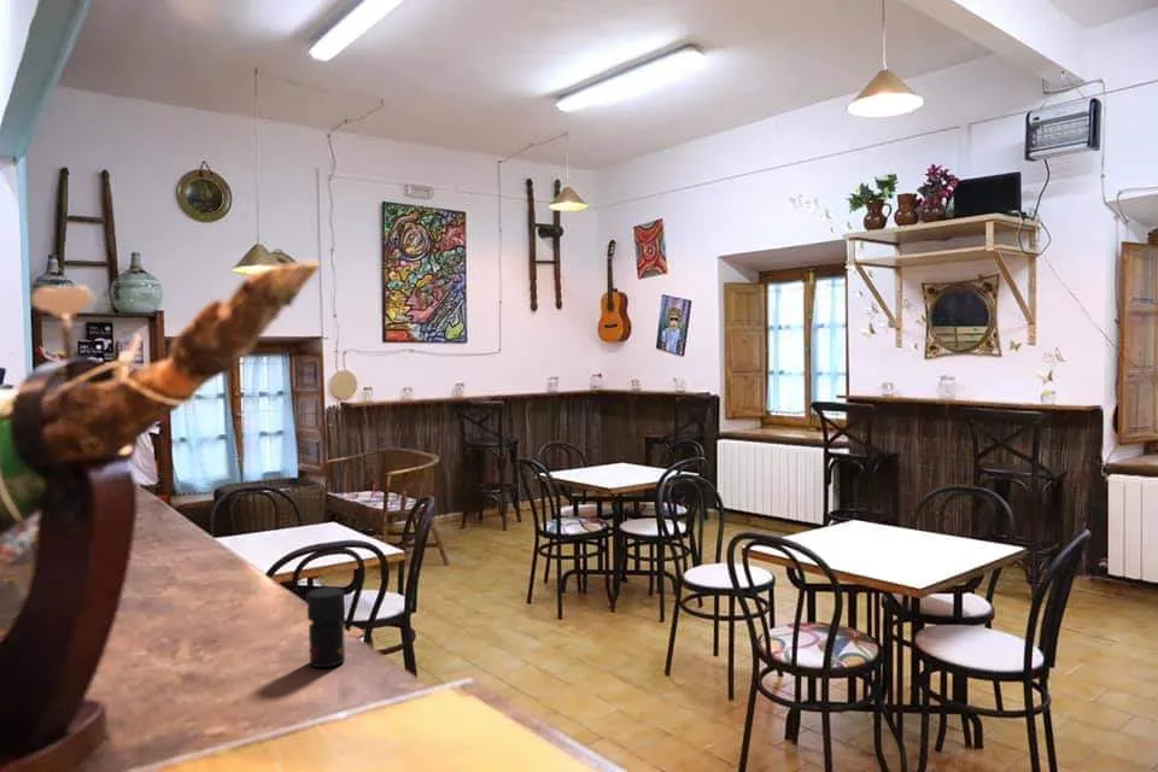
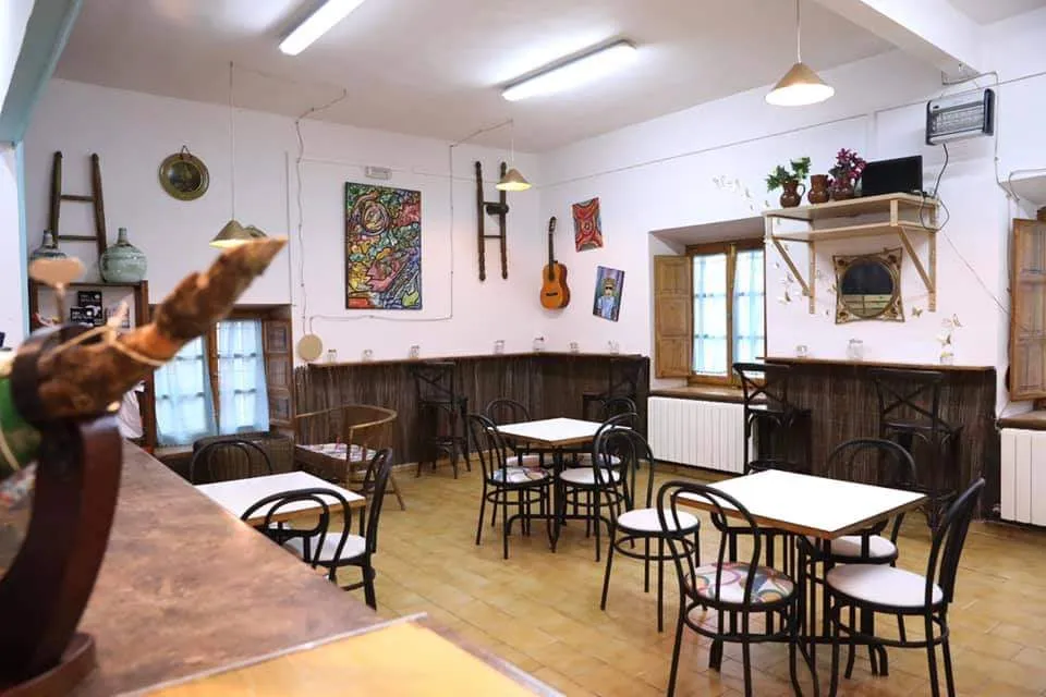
- jar [306,586,346,668]
